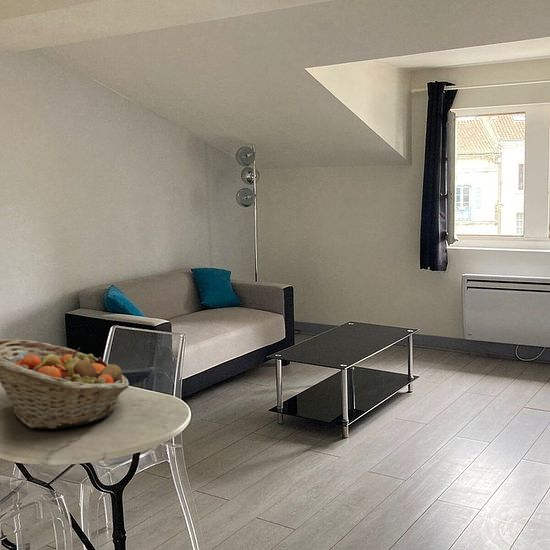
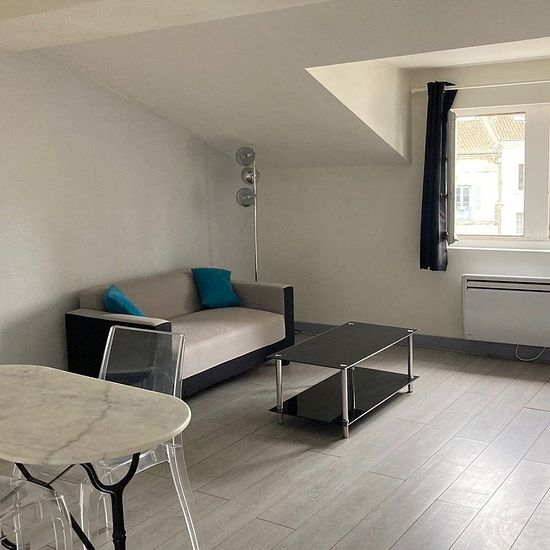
- fruit basket [0,338,130,430]
